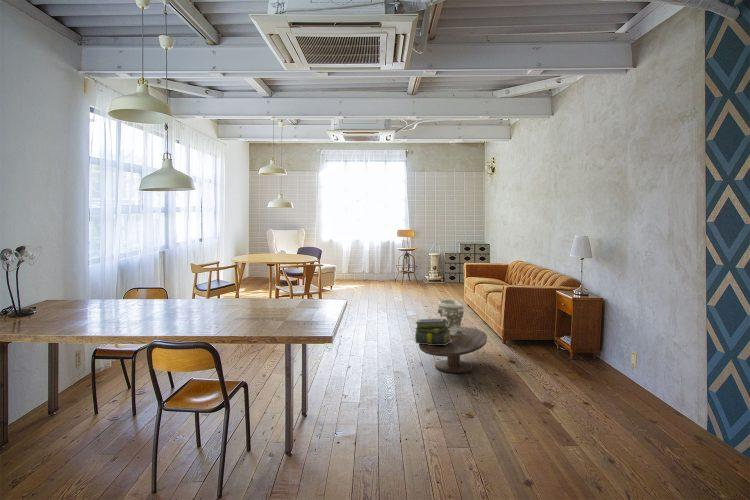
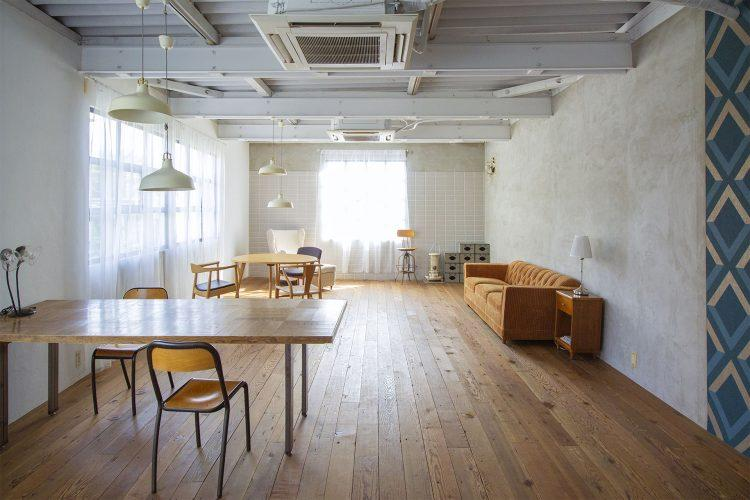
- decorative bowl [436,299,465,336]
- coffee table [418,326,488,374]
- stack of books [414,317,452,345]
